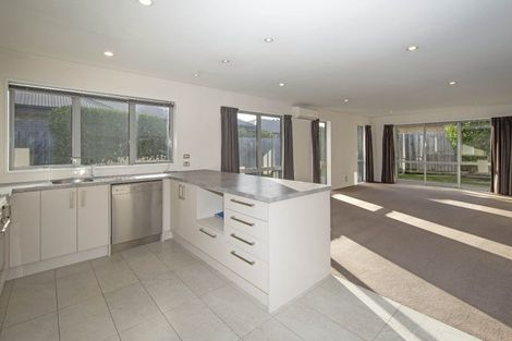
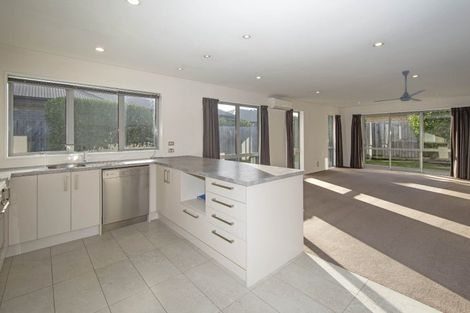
+ ceiling fan [373,70,426,103]
